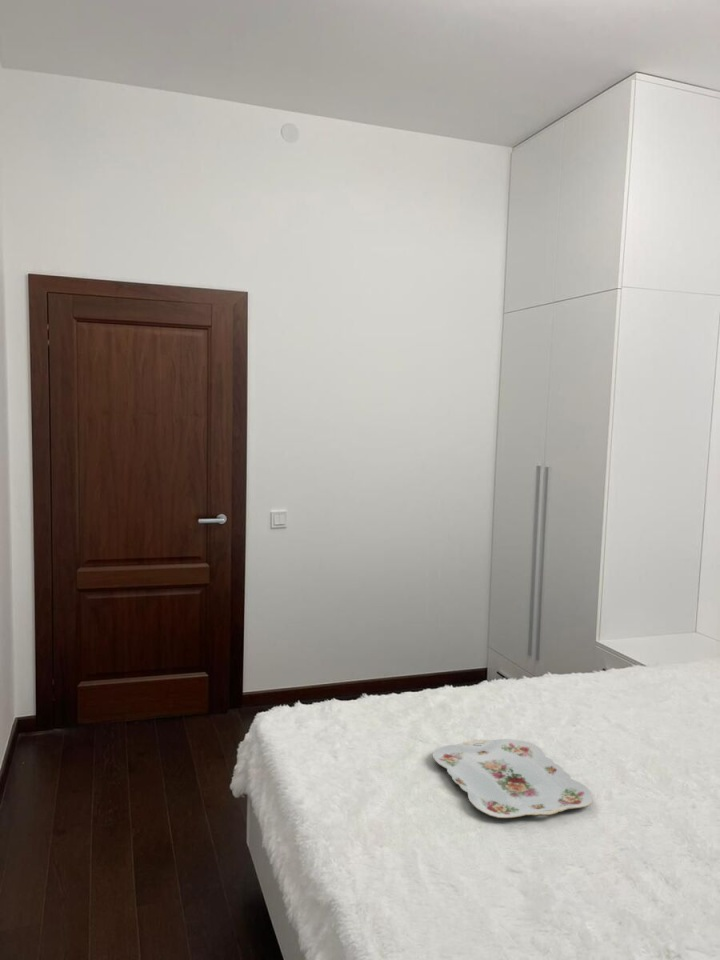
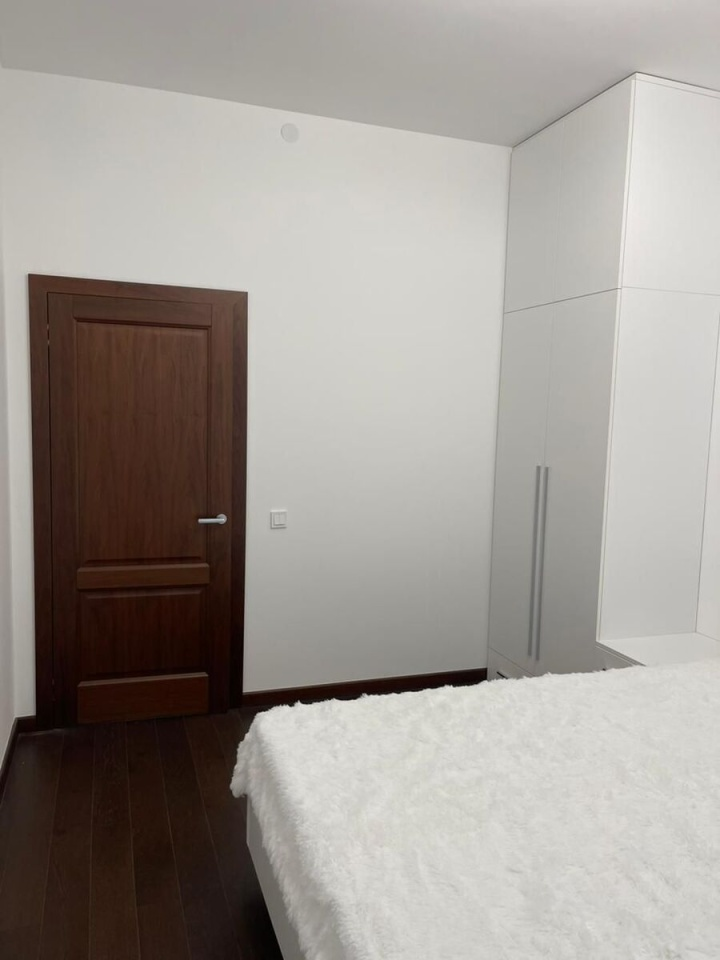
- serving tray [432,738,594,819]
